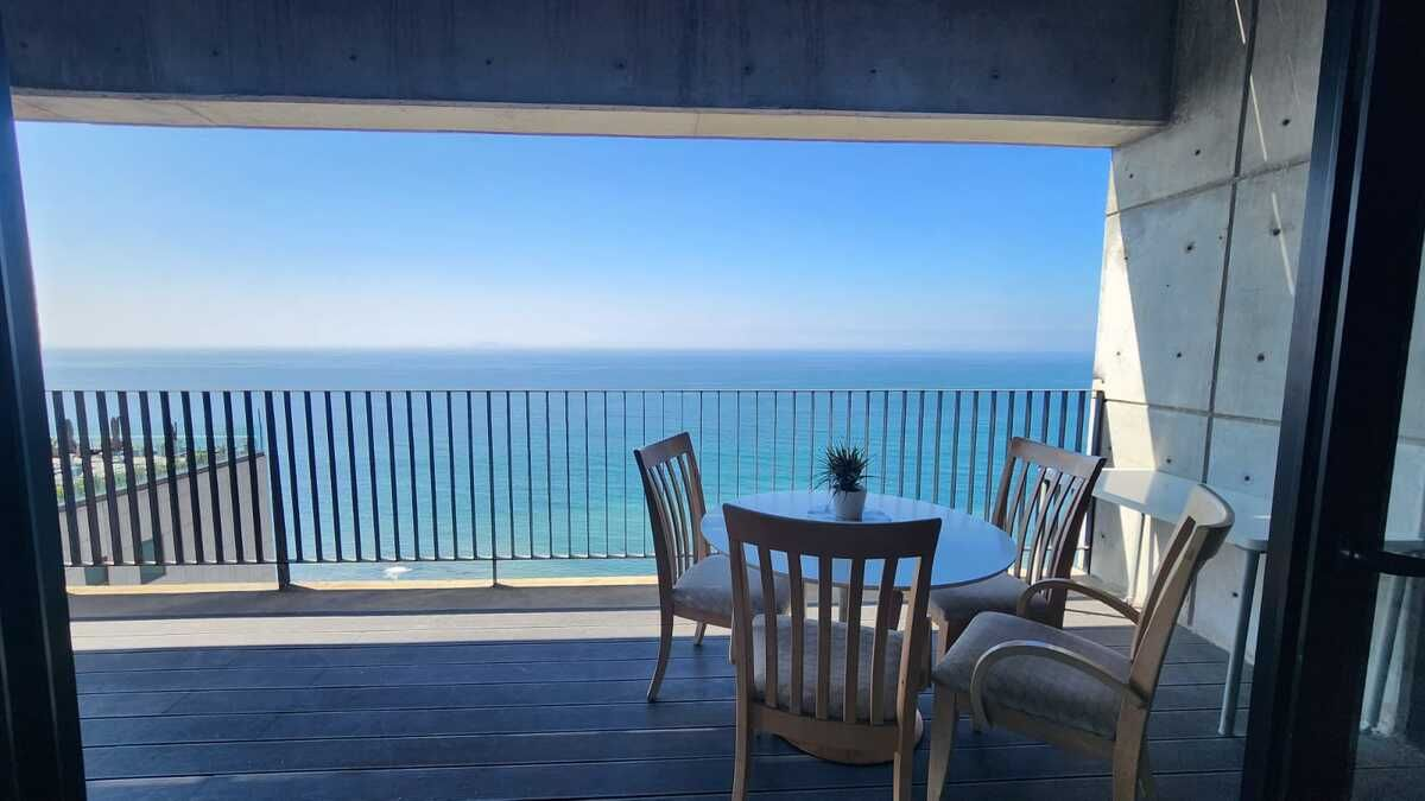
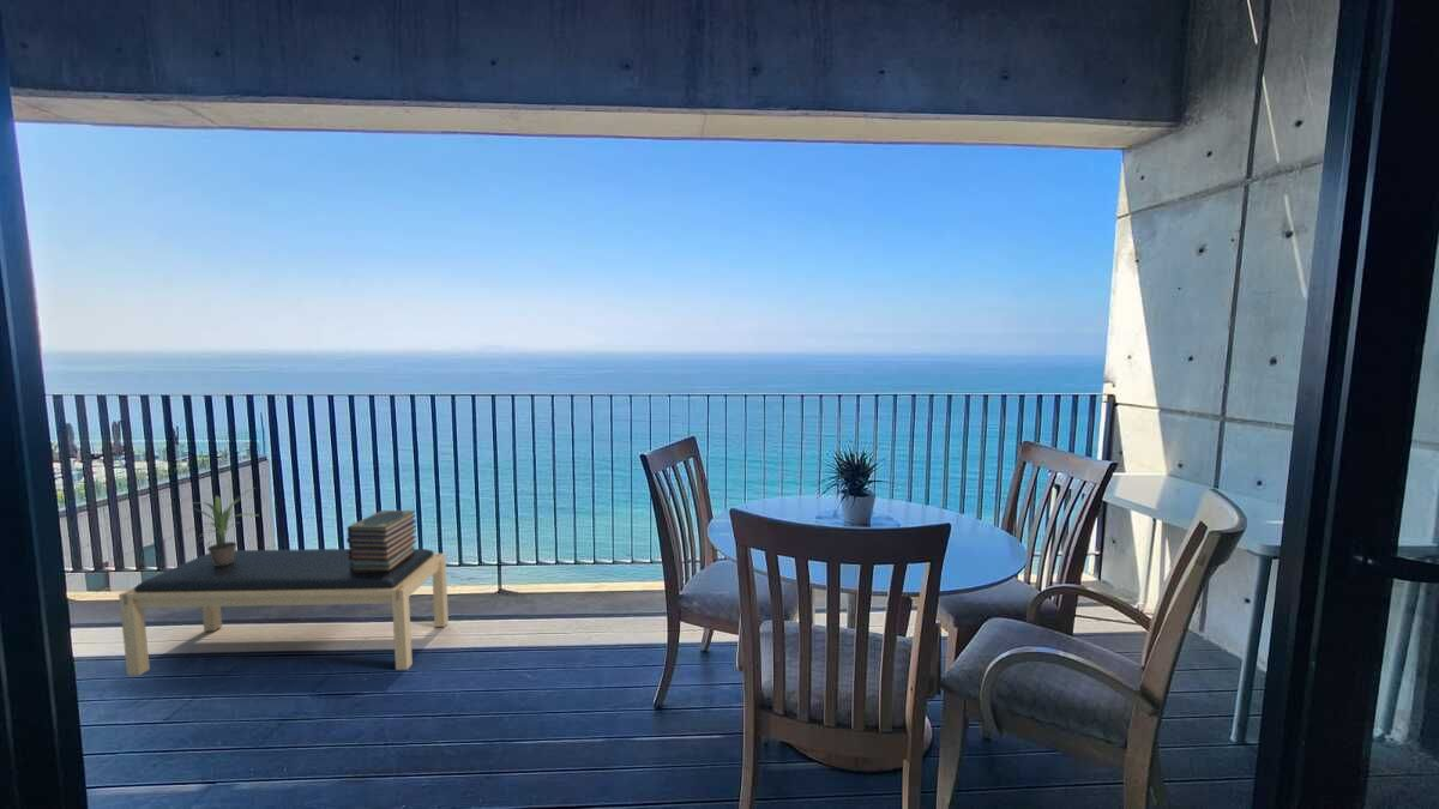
+ potted plant [187,487,259,566]
+ bench [118,548,450,677]
+ book stack [345,509,417,572]
